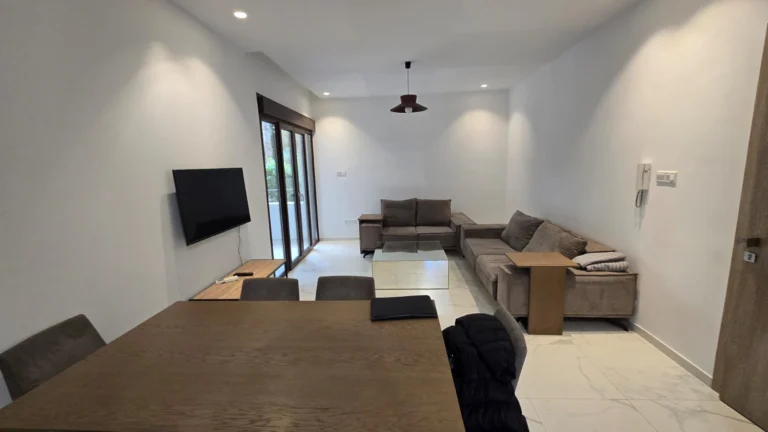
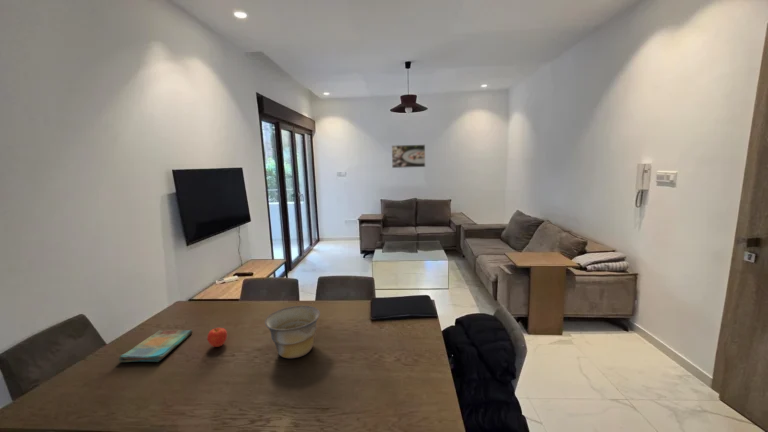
+ fruit [206,327,228,348]
+ bowl [264,305,321,359]
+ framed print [391,144,426,169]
+ dish towel [117,329,193,363]
